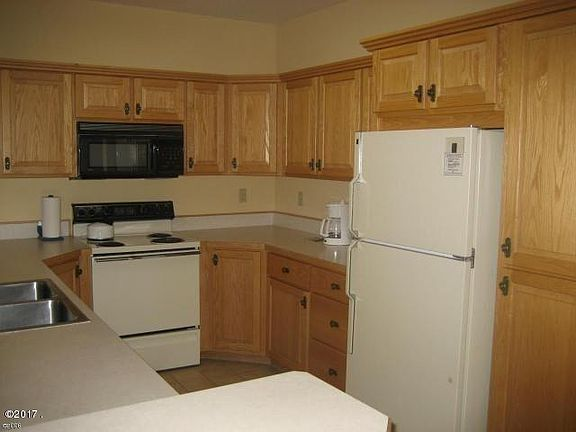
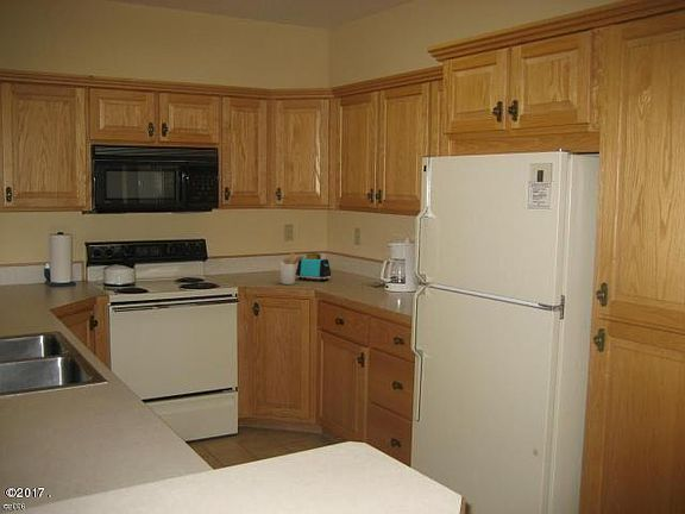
+ utensil holder [279,252,306,286]
+ toaster [295,252,332,282]
